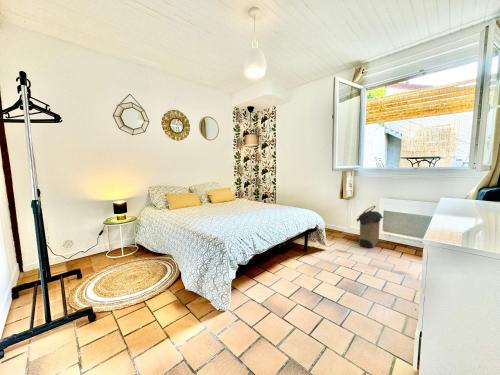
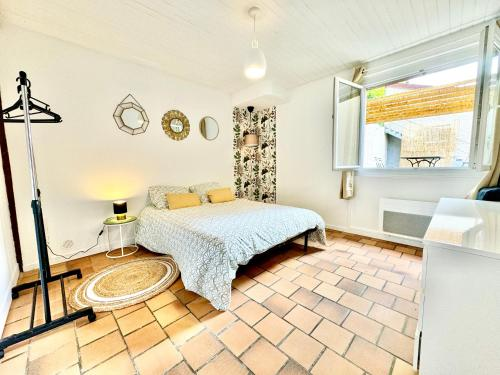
- laundry hamper [355,205,384,249]
